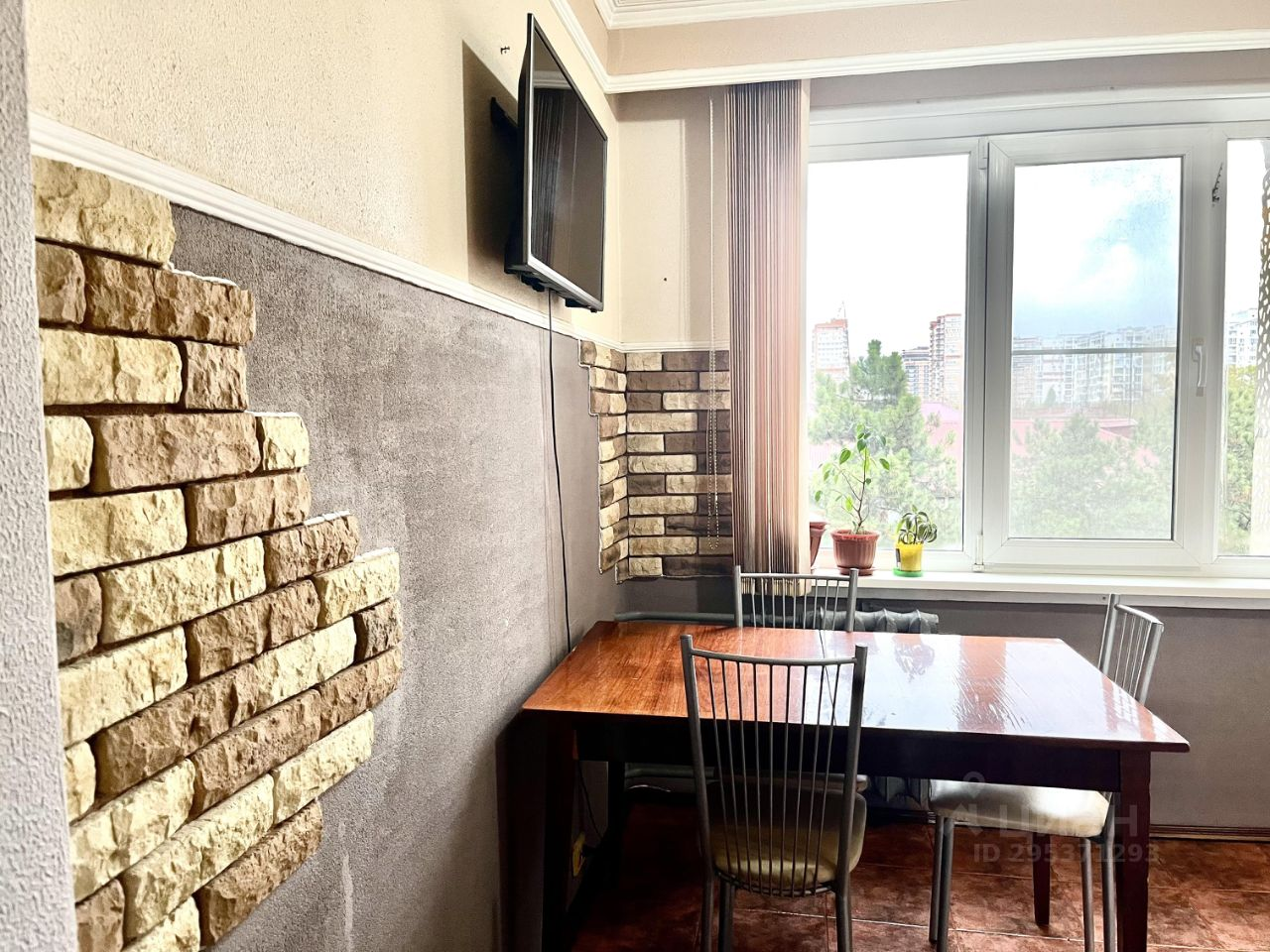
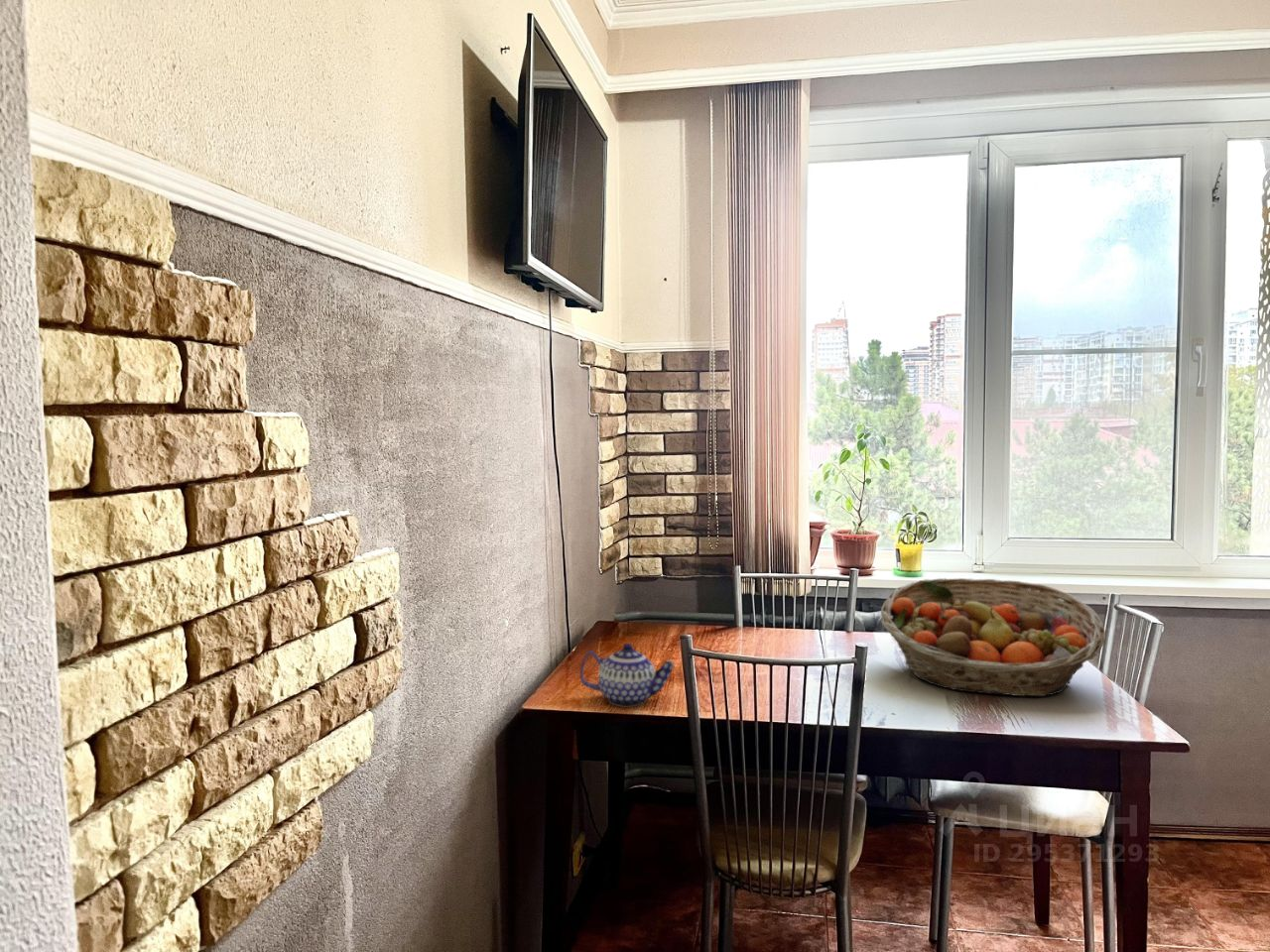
+ fruit basket [880,577,1107,697]
+ teapot [579,643,675,707]
